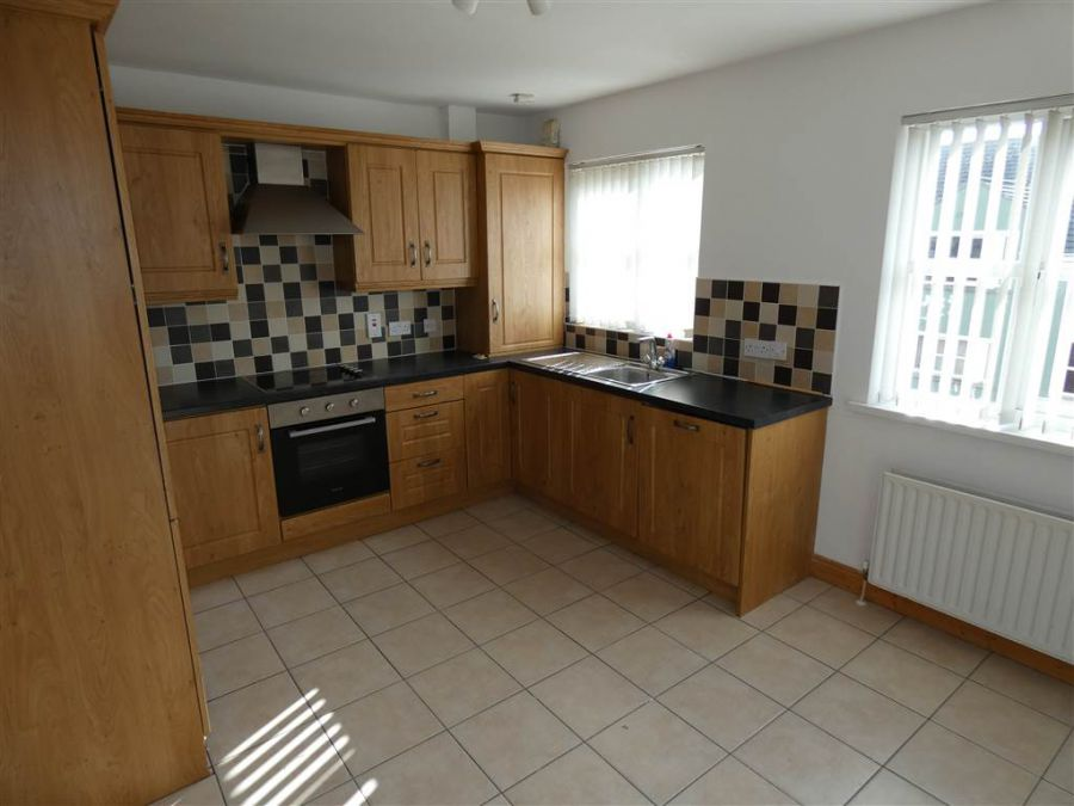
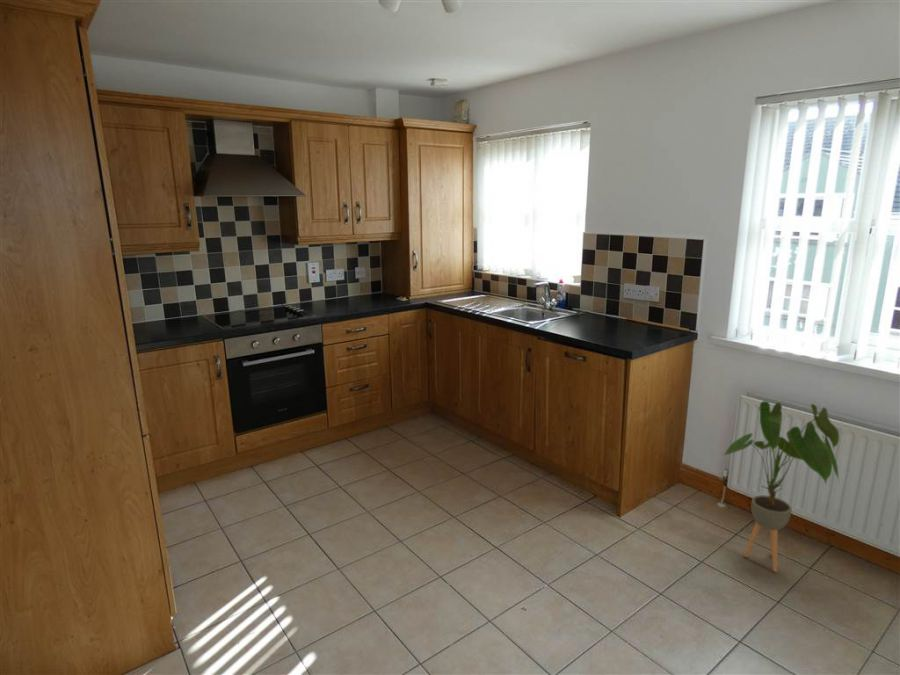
+ house plant [721,400,841,573]
